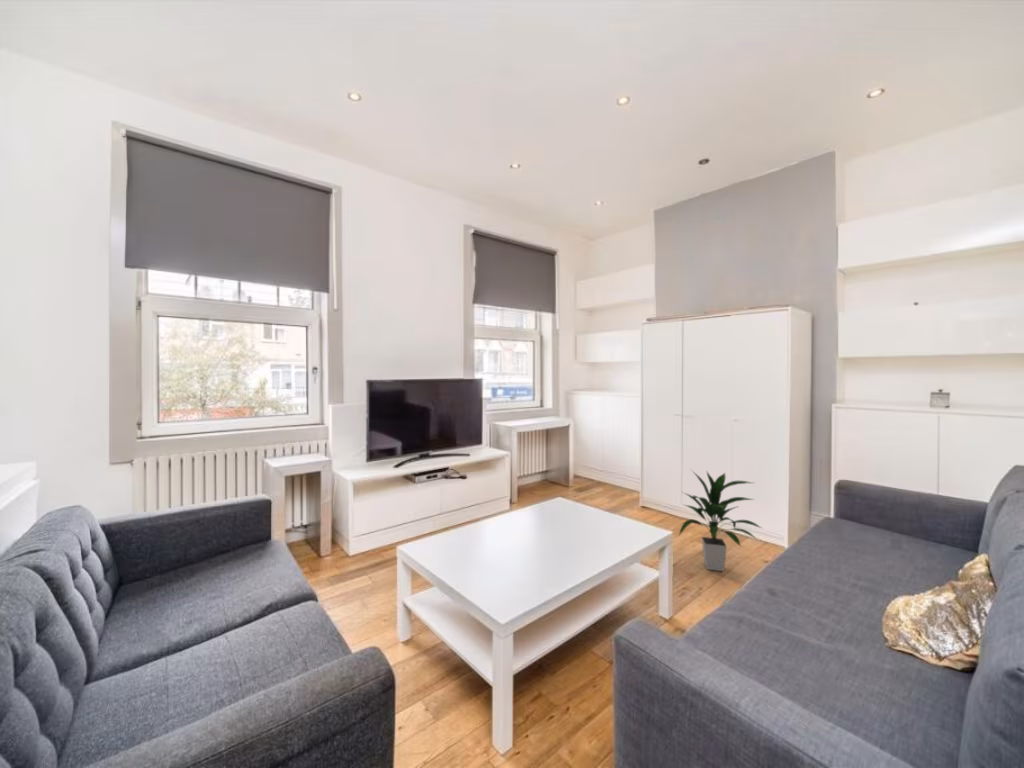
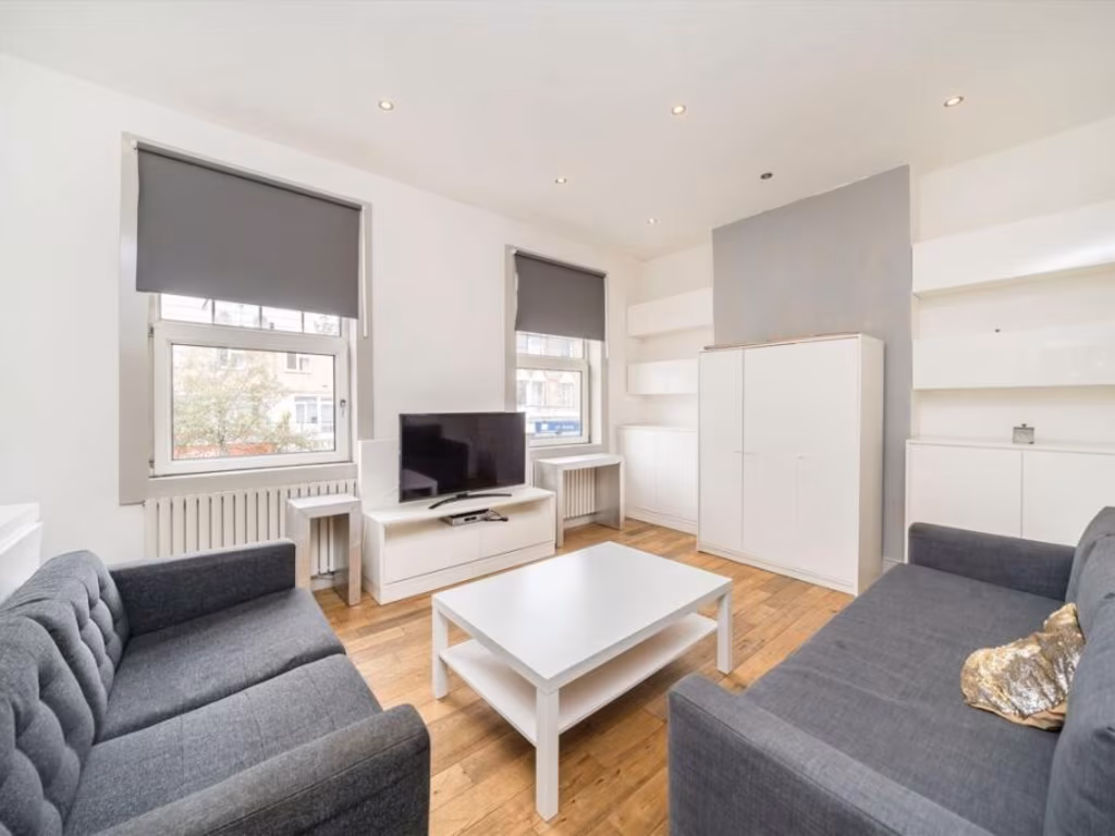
- indoor plant [678,469,763,572]
